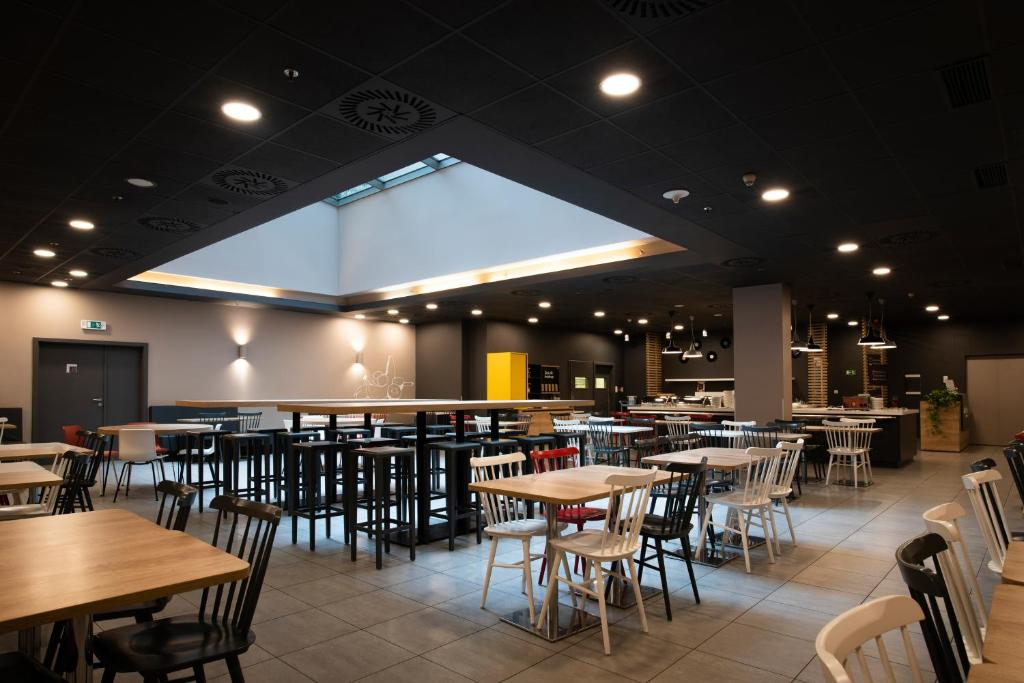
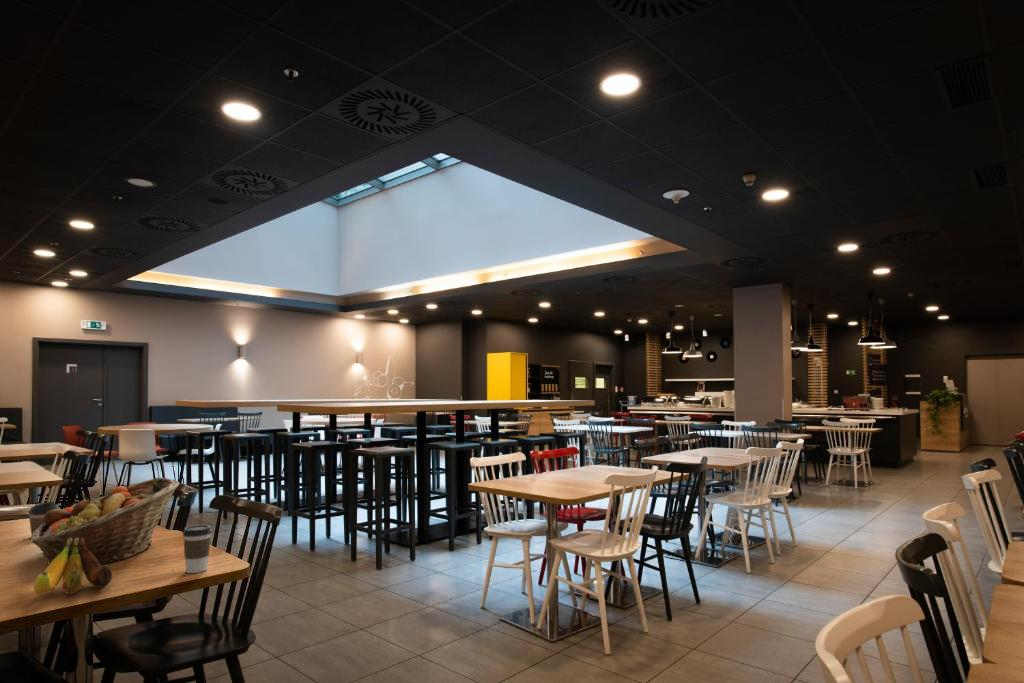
+ fruit basket [30,477,181,566]
+ coffee cup [27,500,61,537]
+ coffee cup [182,524,213,574]
+ banana [33,538,113,596]
